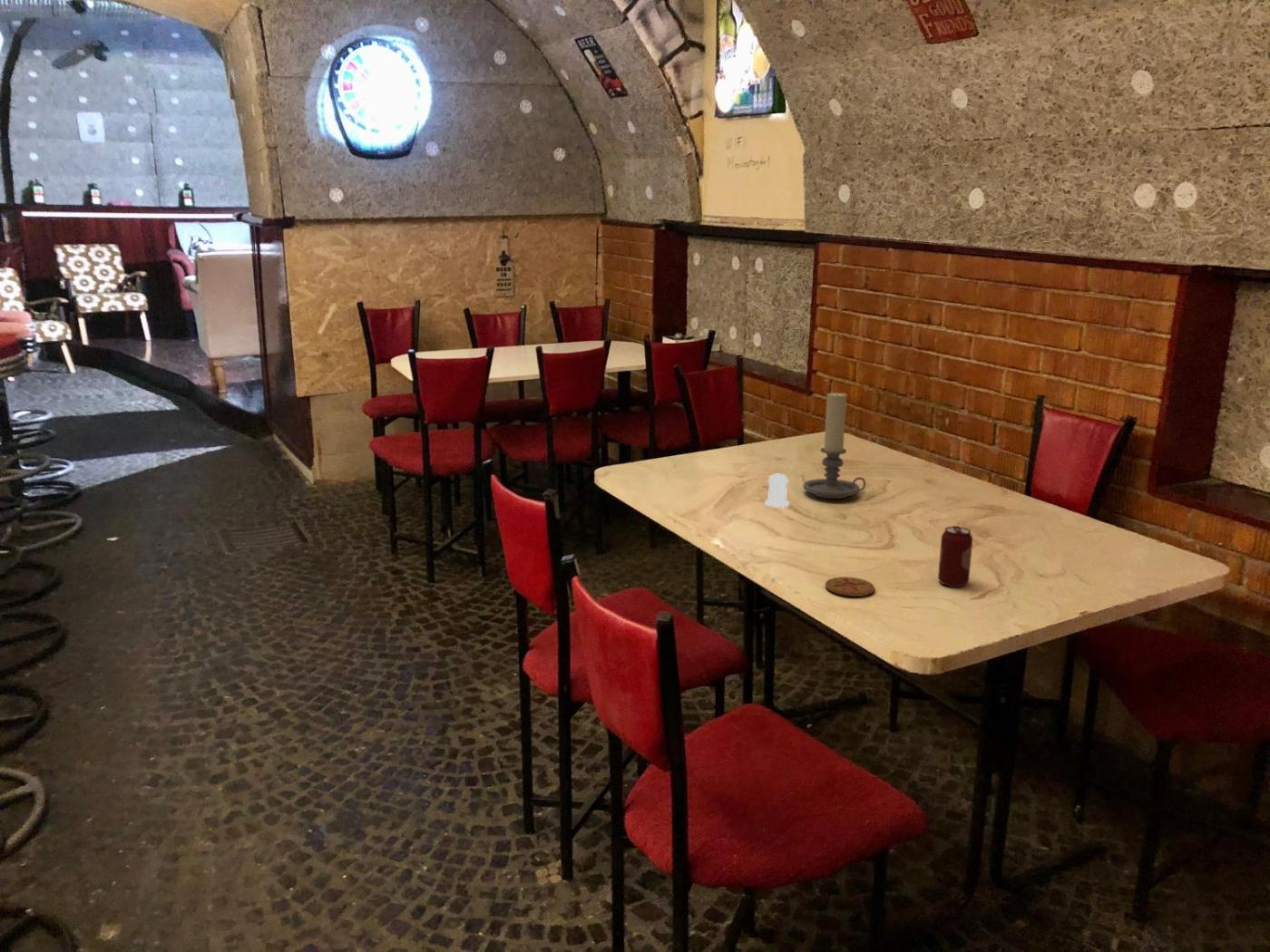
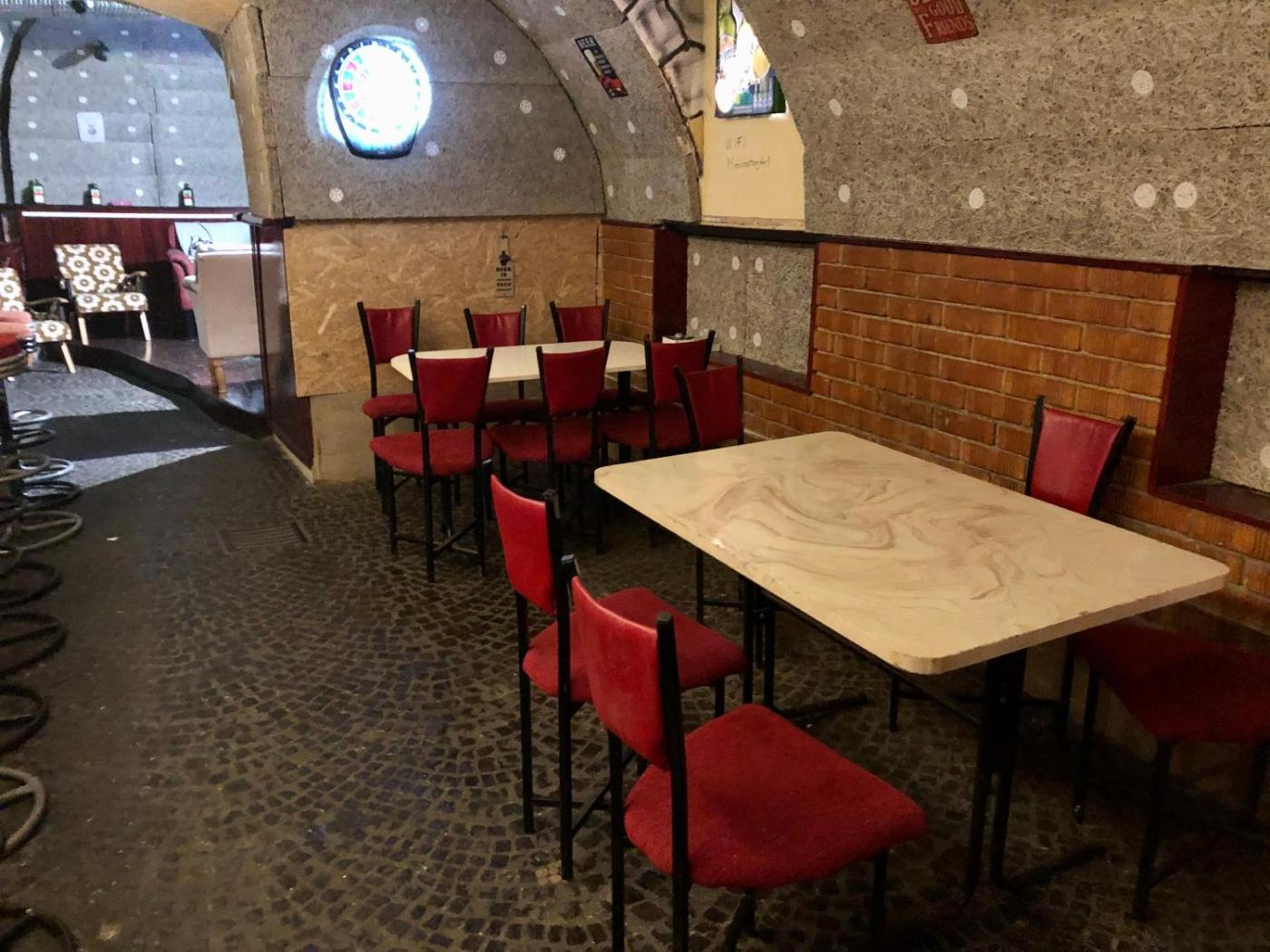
- coaster [825,576,875,597]
- beverage can [937,525,973,588]
- salt shaker [764,473,790,509]
- candle holder [802,391,867,500]
